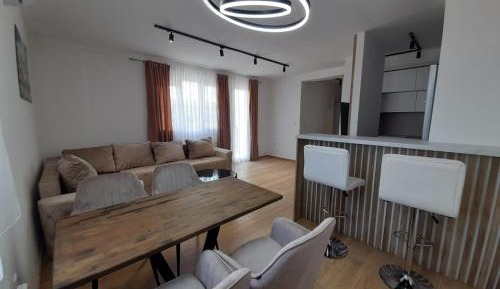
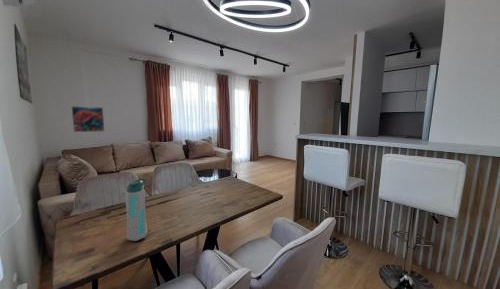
+ water bottle [124,177,148,242]
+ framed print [70,105,106,133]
